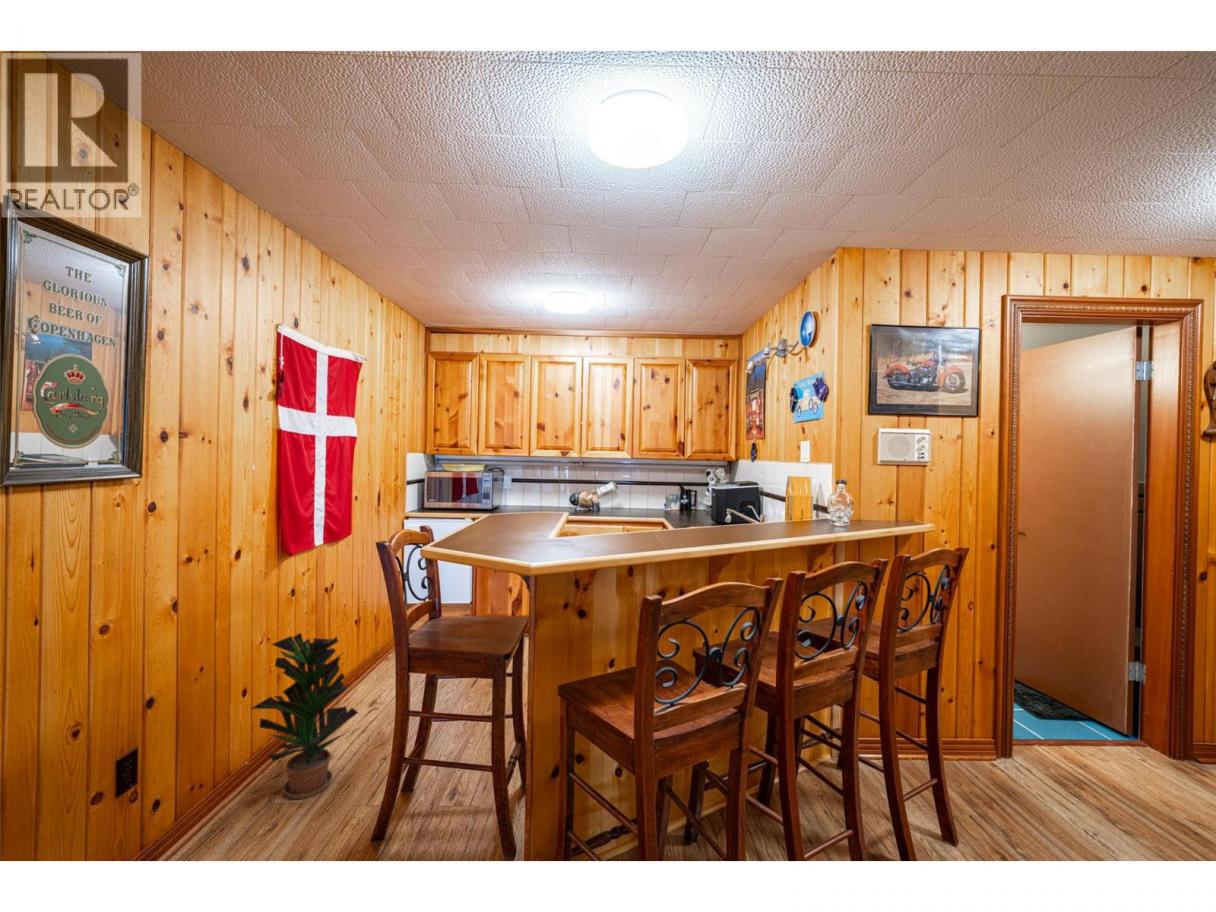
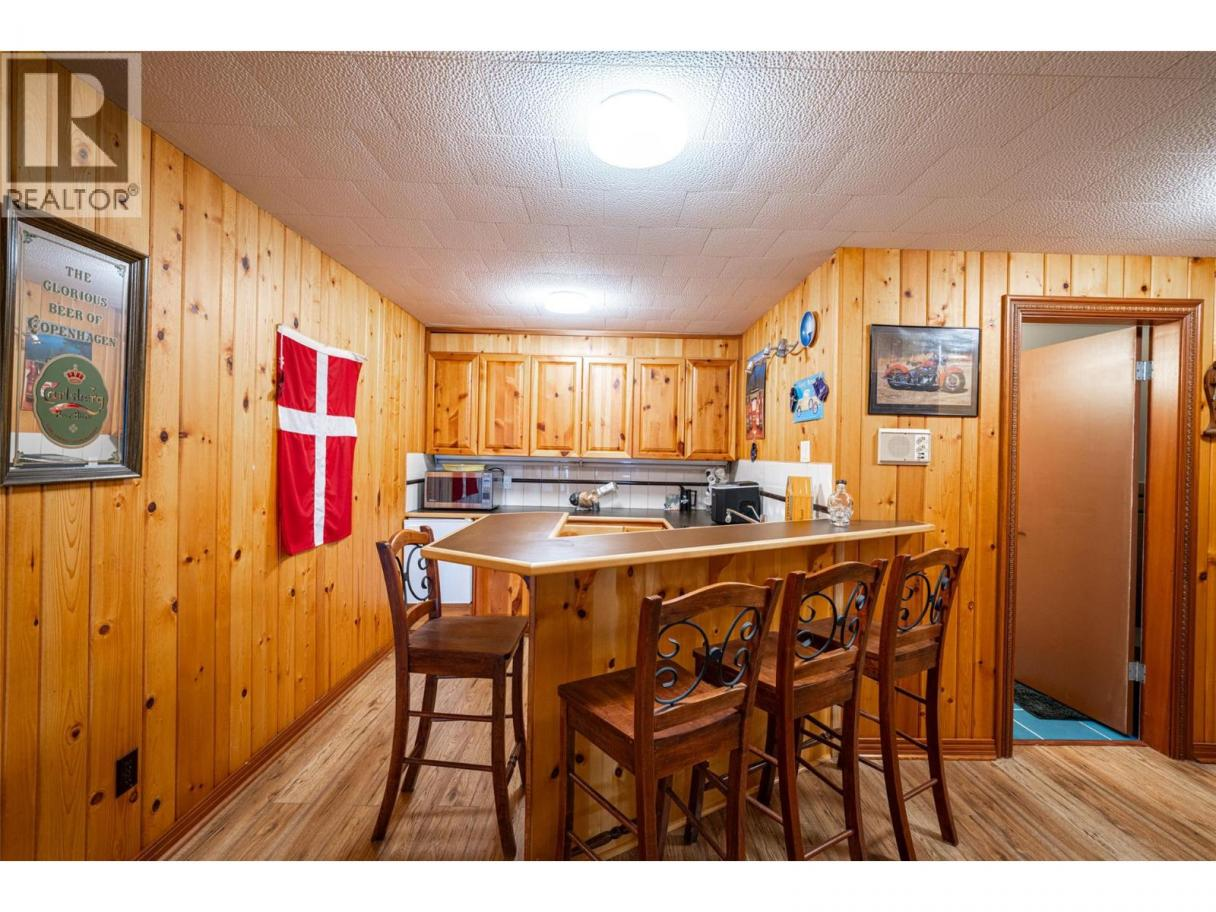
- potted plant [250,632,359,800]
